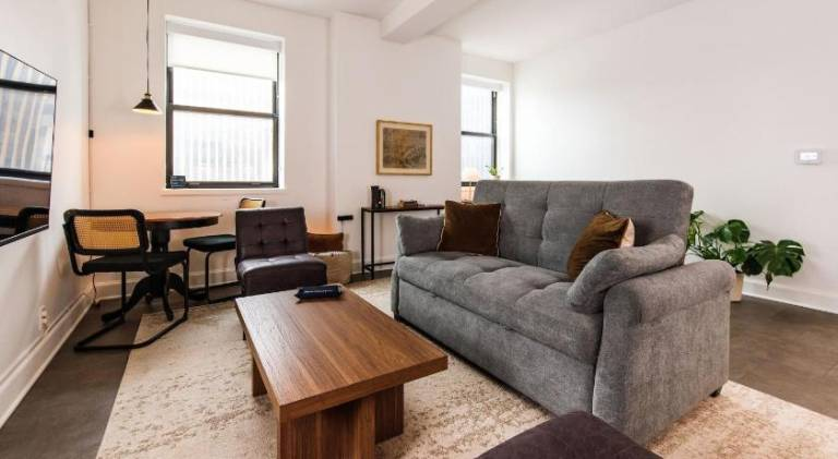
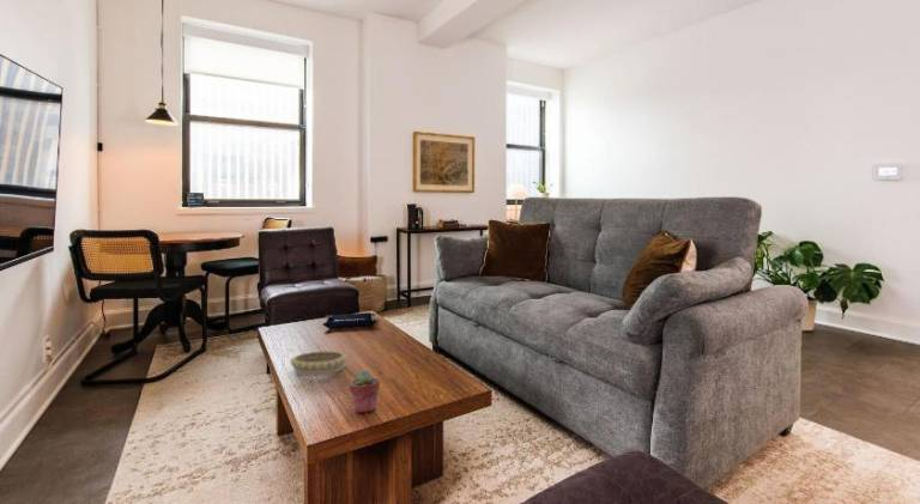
+ decorative bowl [289,350,349,377]
+ potted succulent [349,369,381,414]
